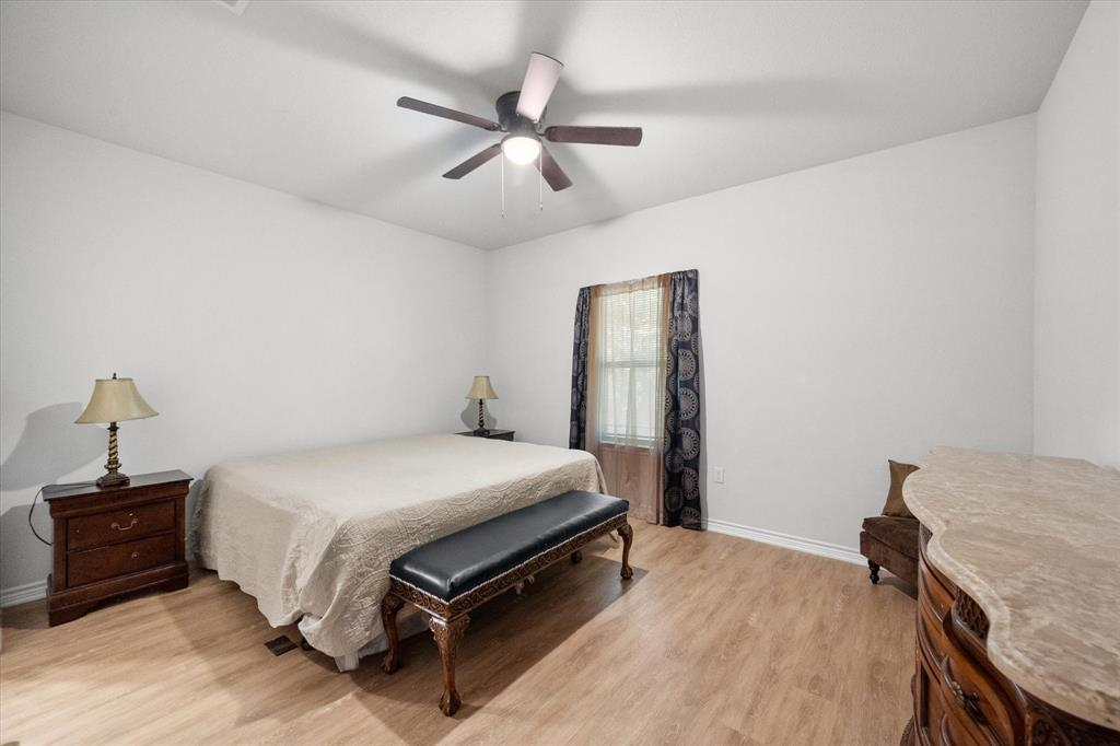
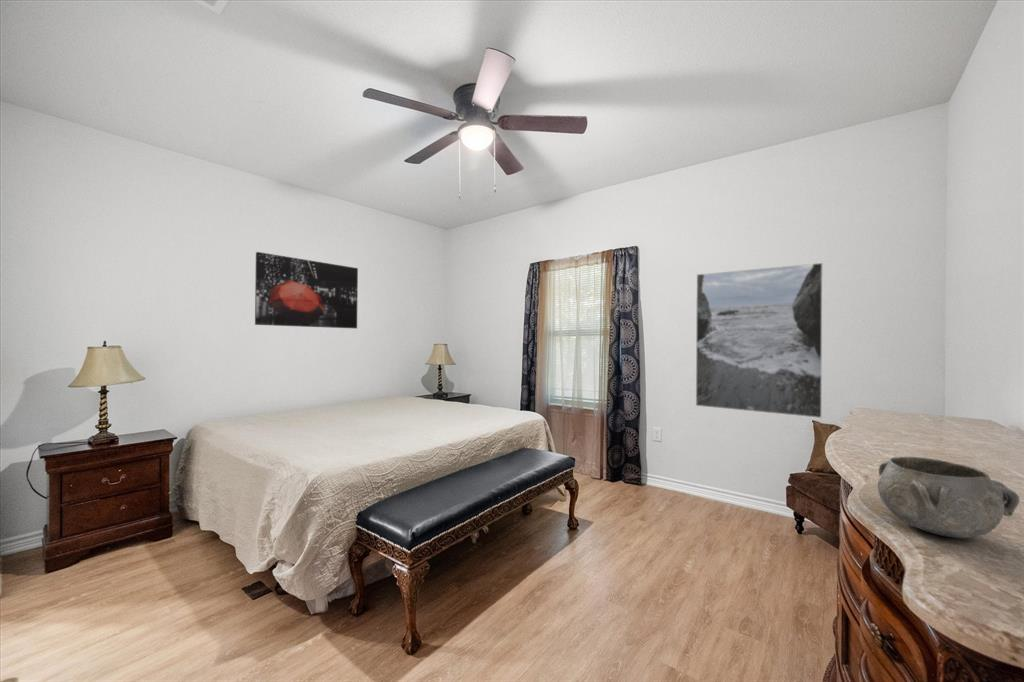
+ wall art [254,251,359,329]
+ decorative bowl [877,456,1021,539]
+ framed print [695,262,824,419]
